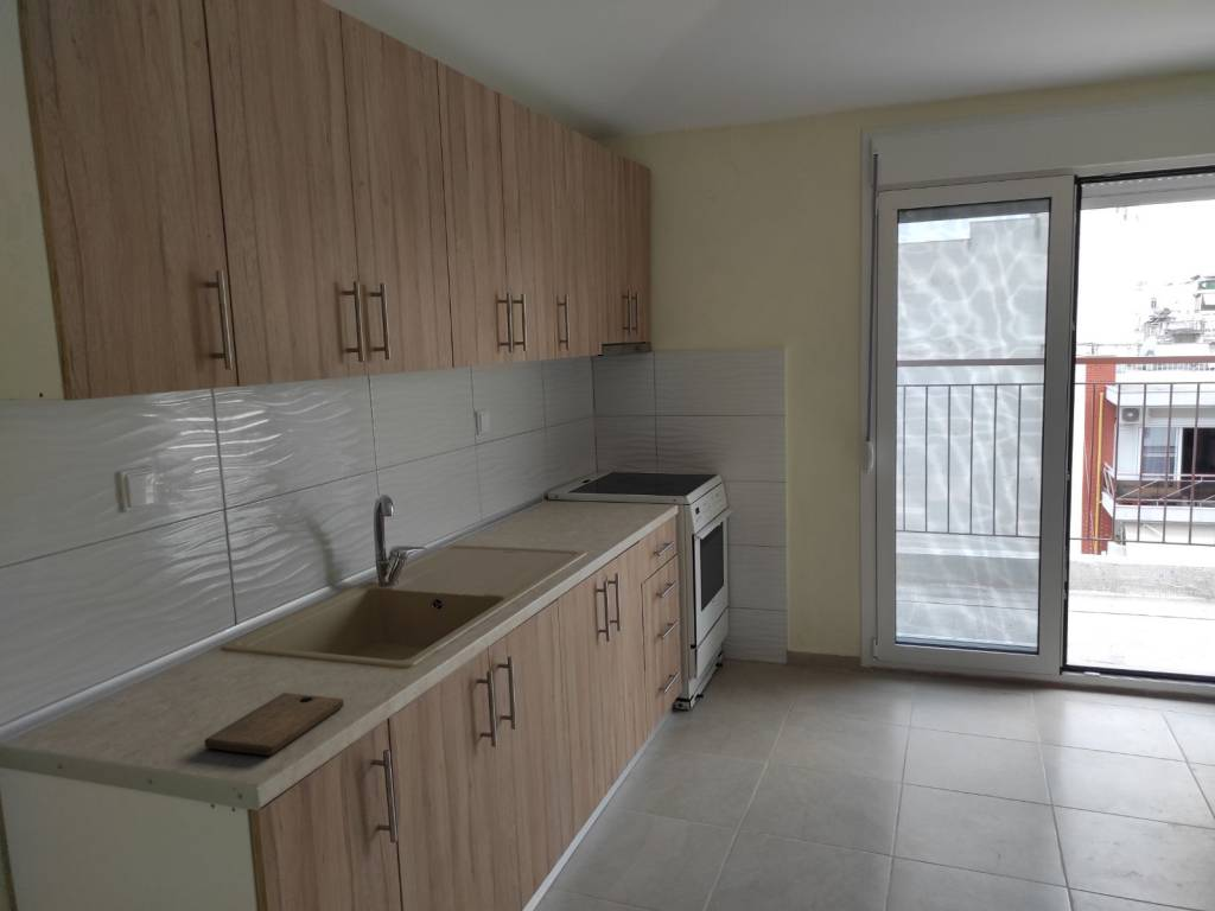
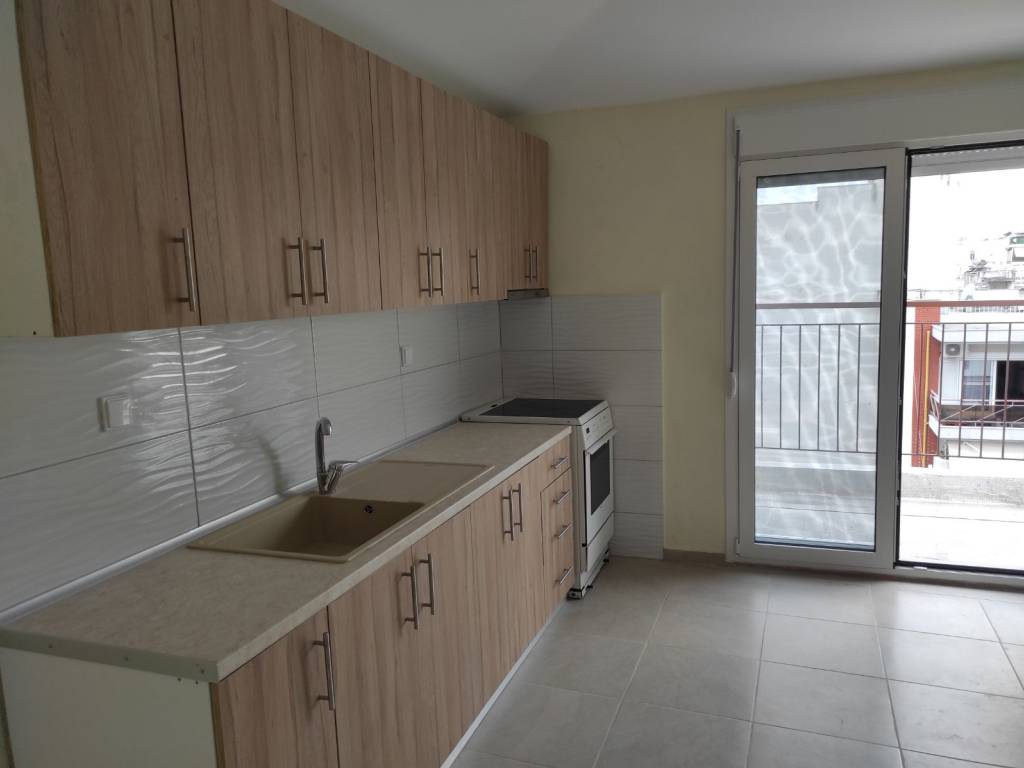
- cutting board [204,692,345,757]
